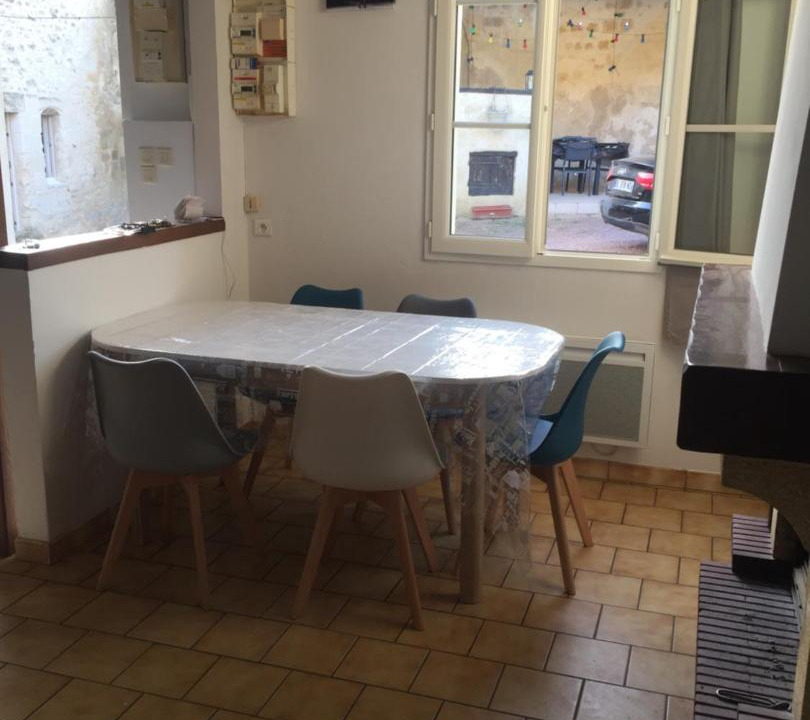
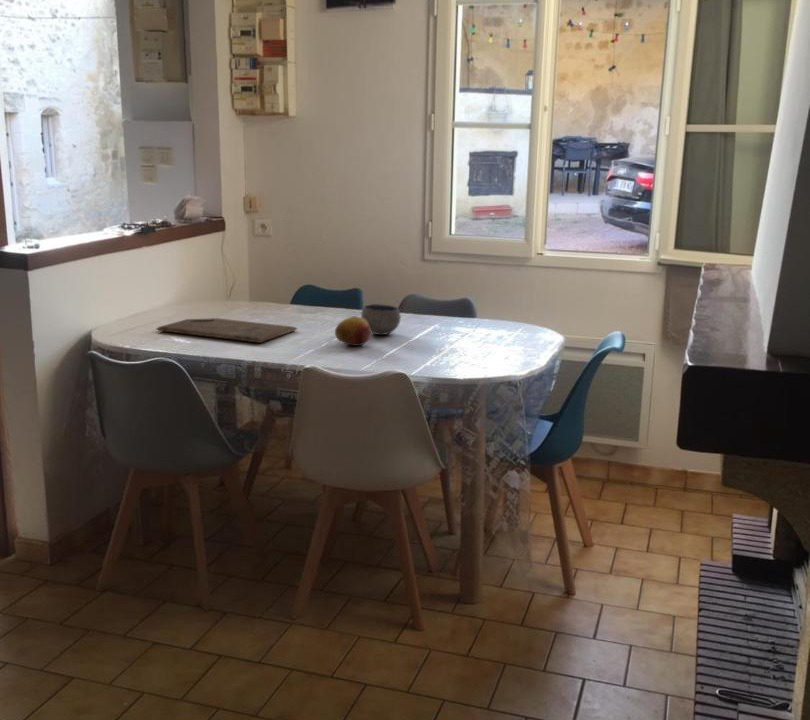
+ bowl [360,303,402,336]
+ fruit [334,315,372,347]
+ cutting board [156,317,299,344]
